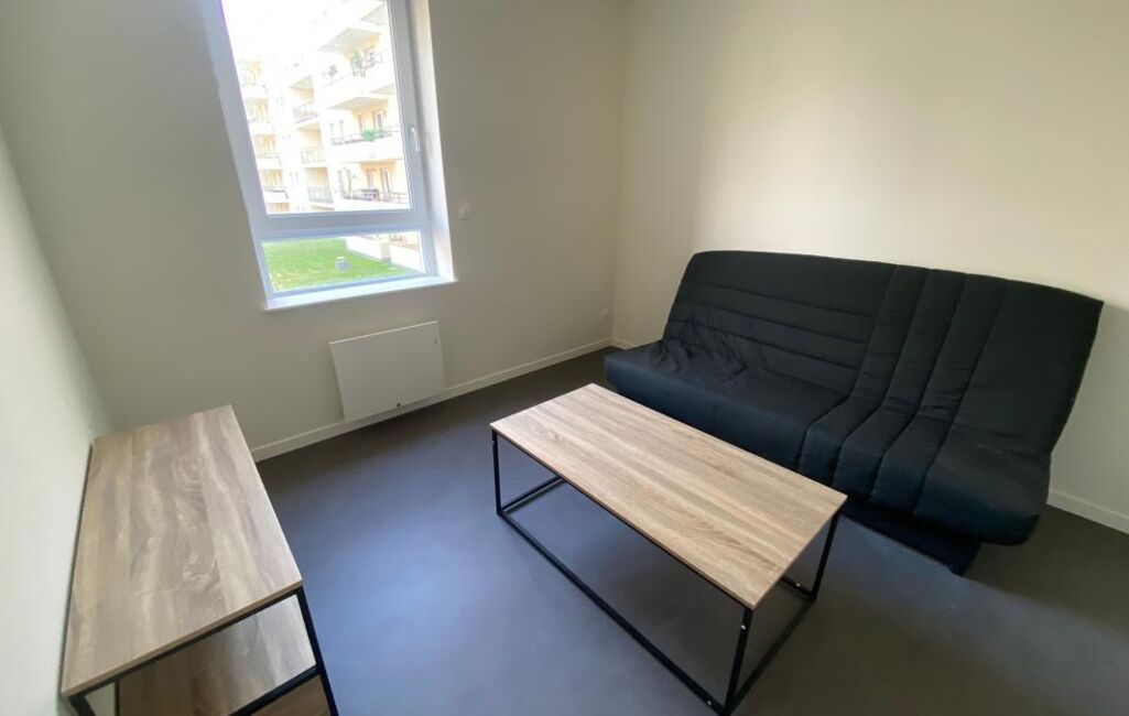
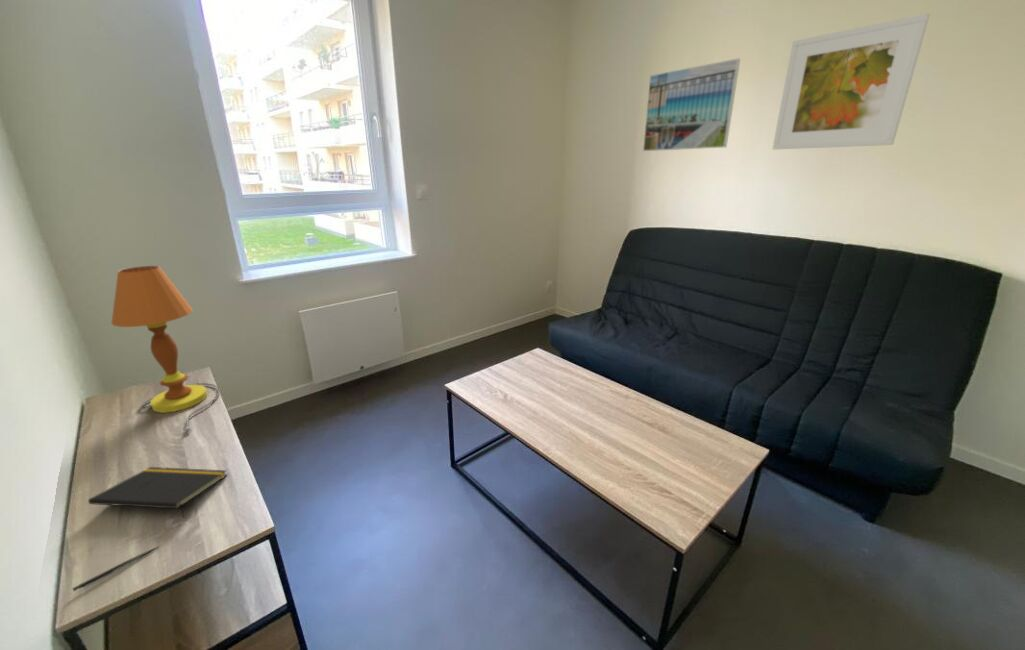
+ notepad [88,466,228,519]
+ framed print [642,57,741,152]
+ table lamp [110,264,221,433]
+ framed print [771,13,931,151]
+ pen [72,546,159,592]
